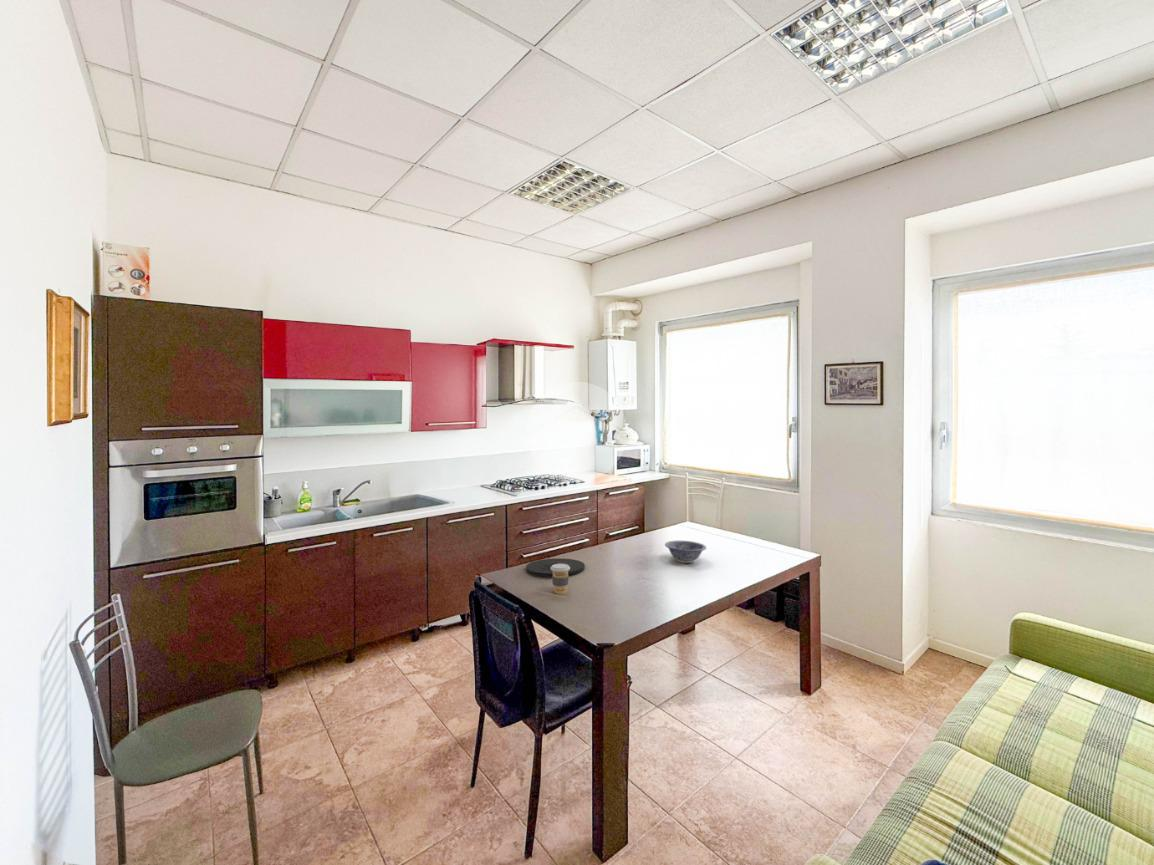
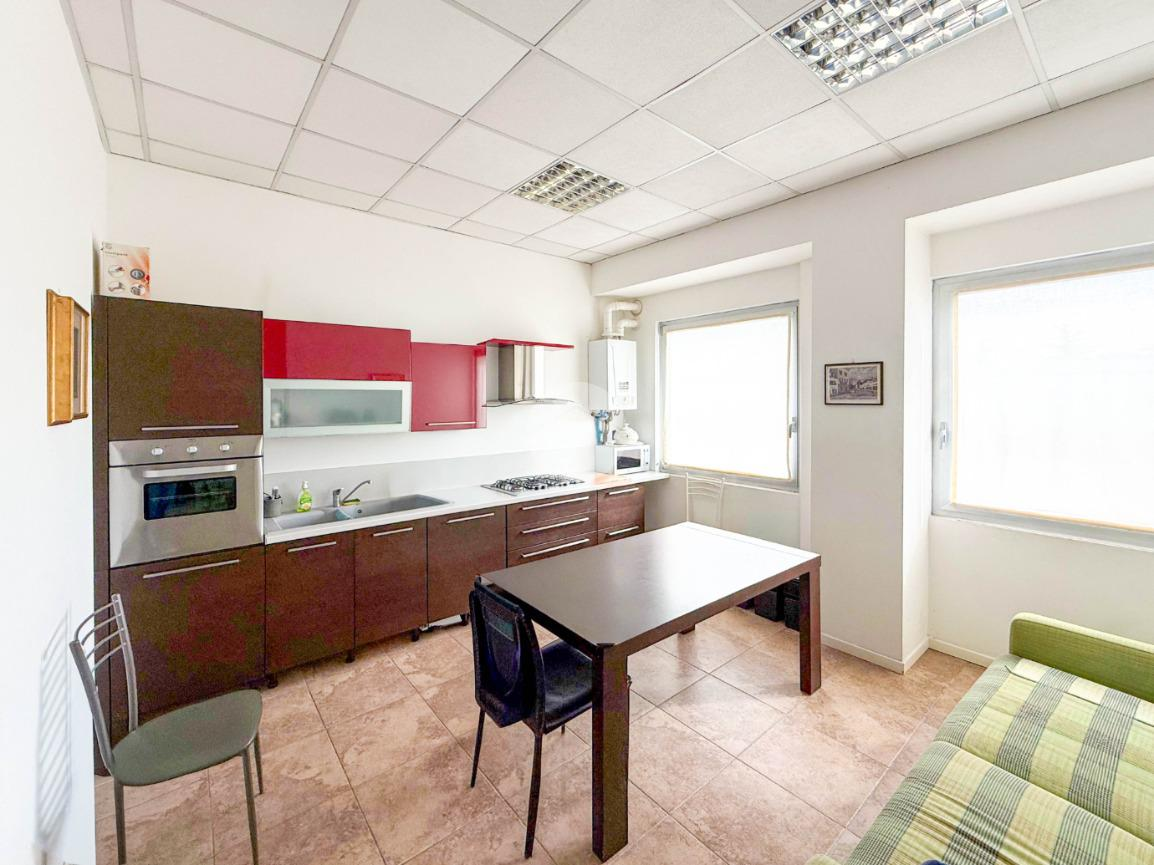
- coffee cup [551,564,570,595]
- plate [525,557,586,577]
- bowl [664,540,707,564]
